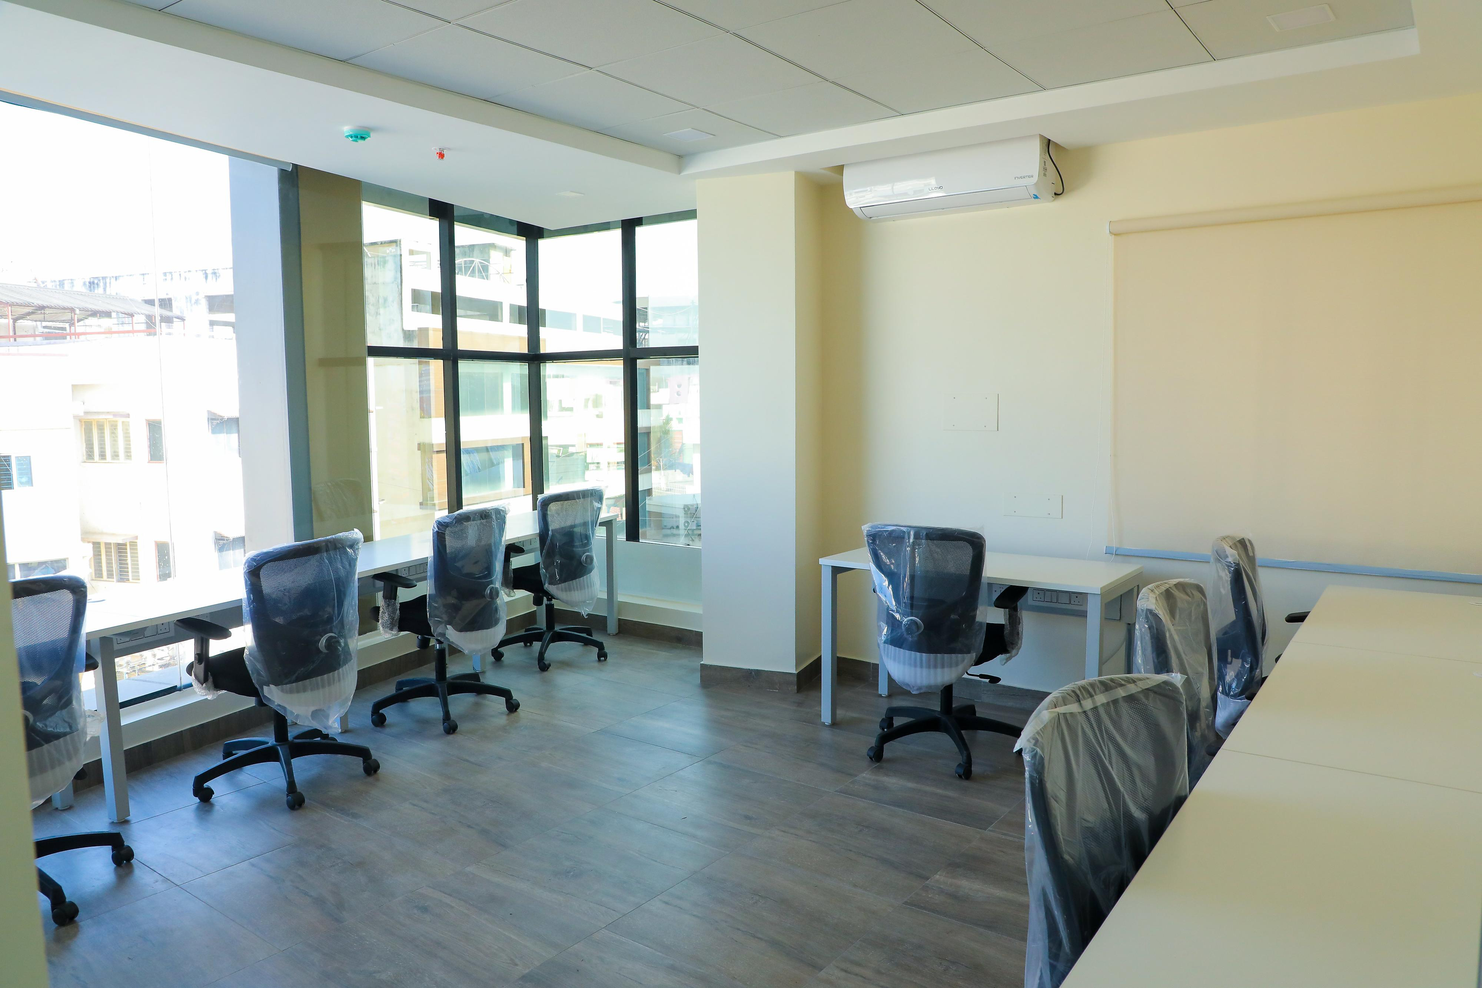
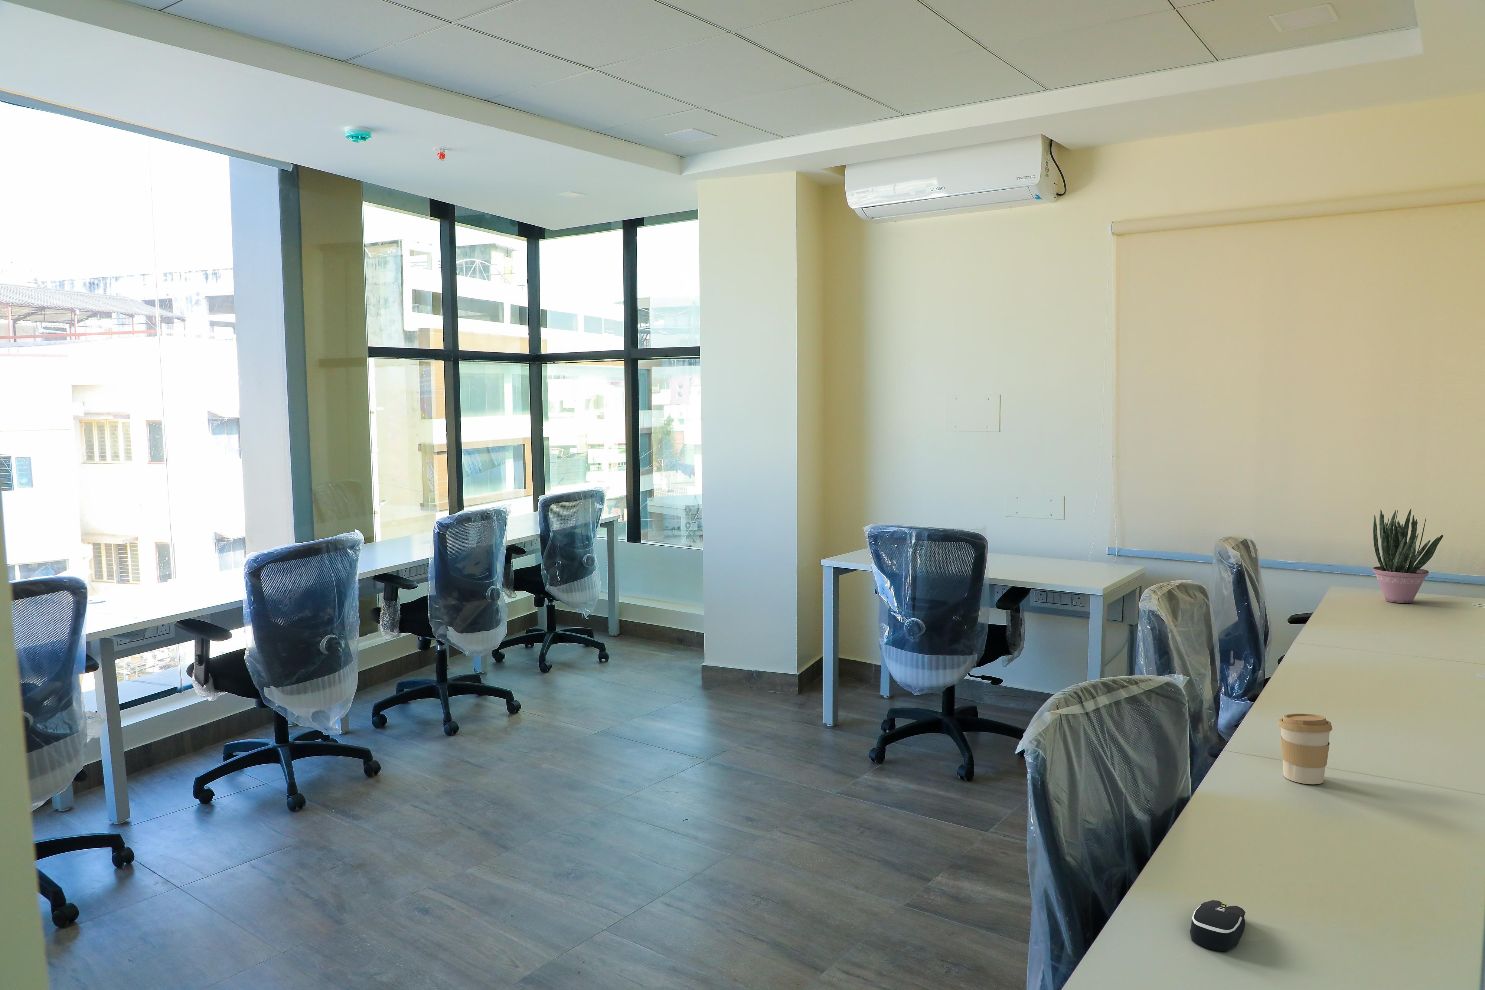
+ potted plant [1372,508,1444,603]
+ computer mouse [1190,899,1246,951]
+ coffee cup [1278,713,1333,784]
